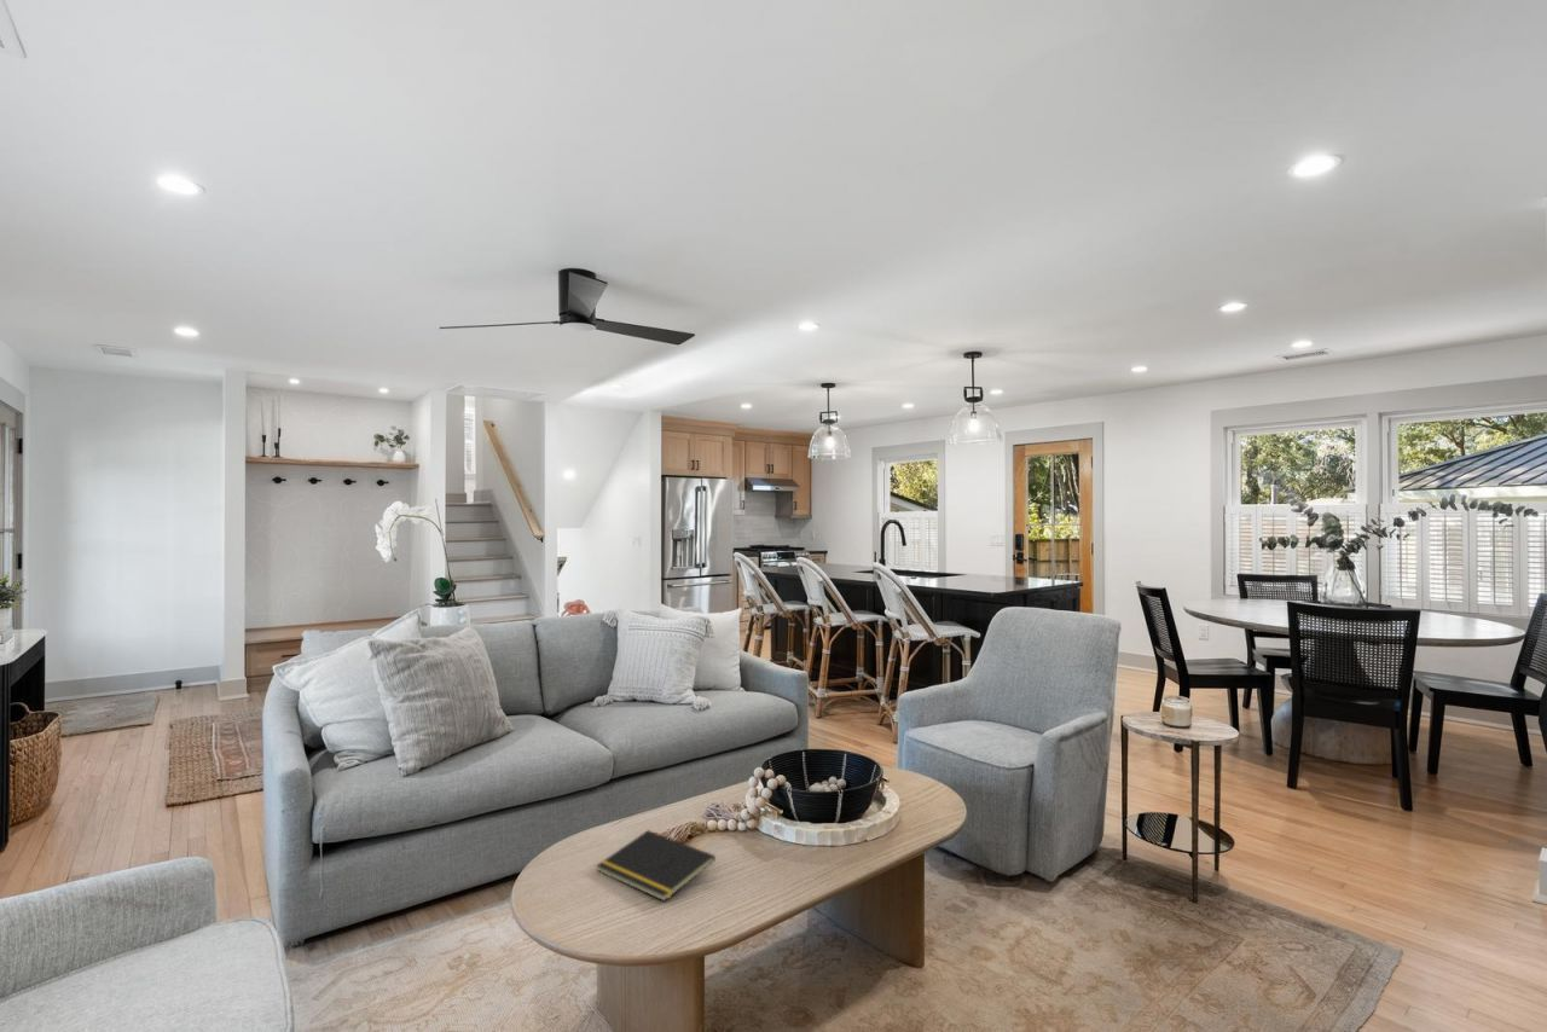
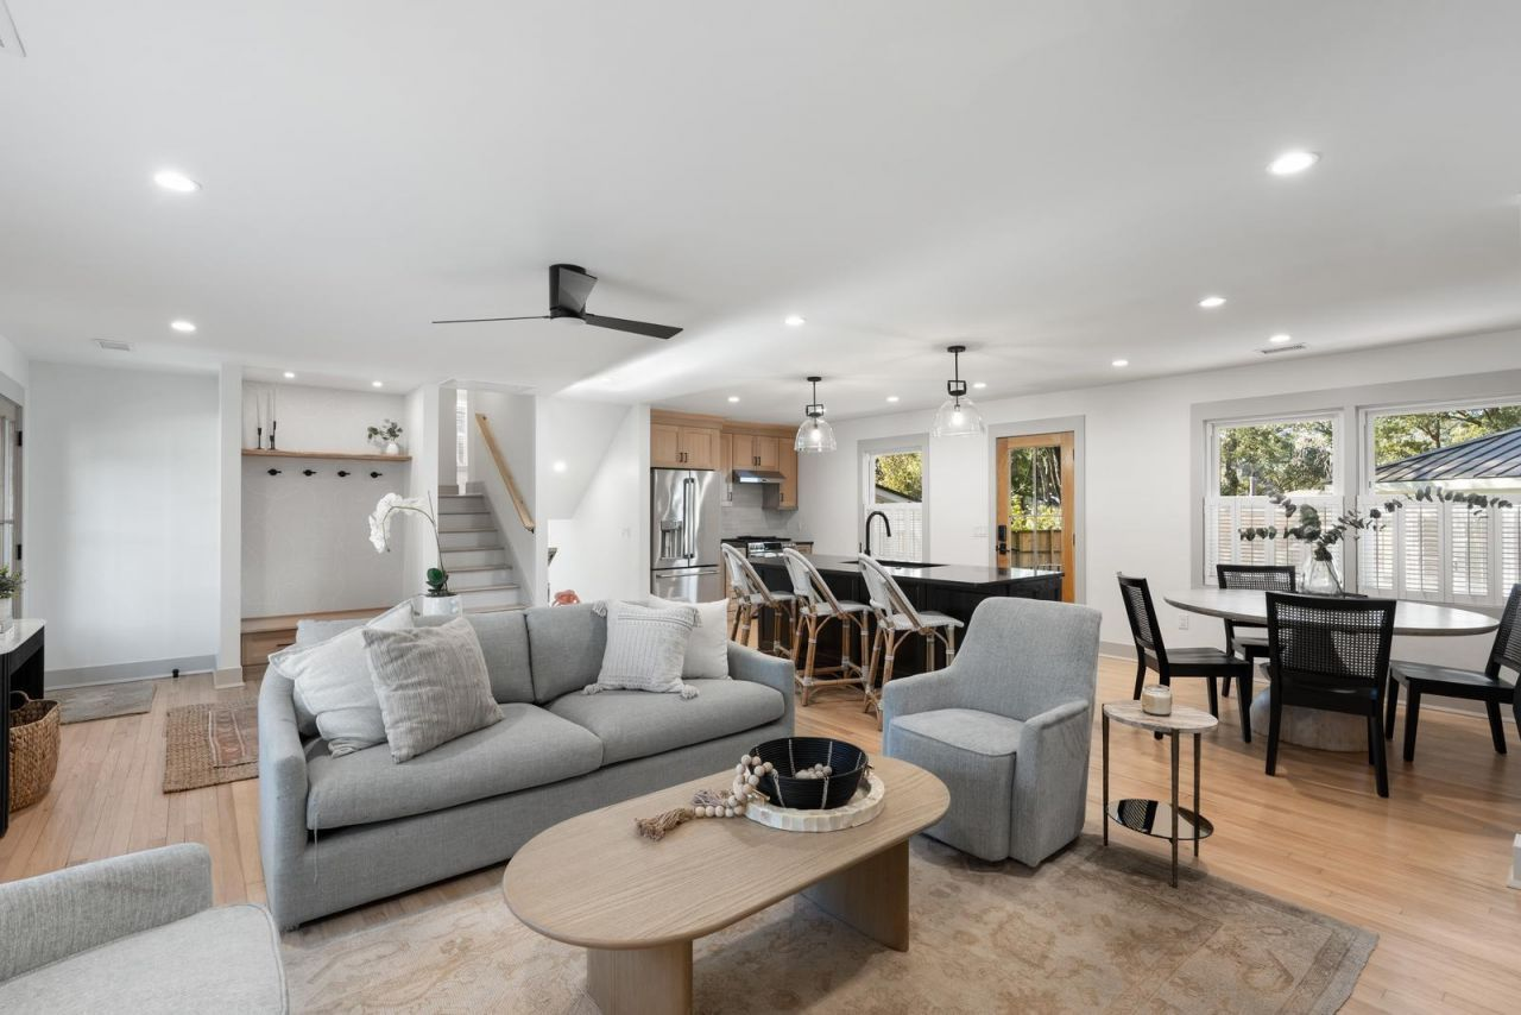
- notepad [595,829,717,903]
